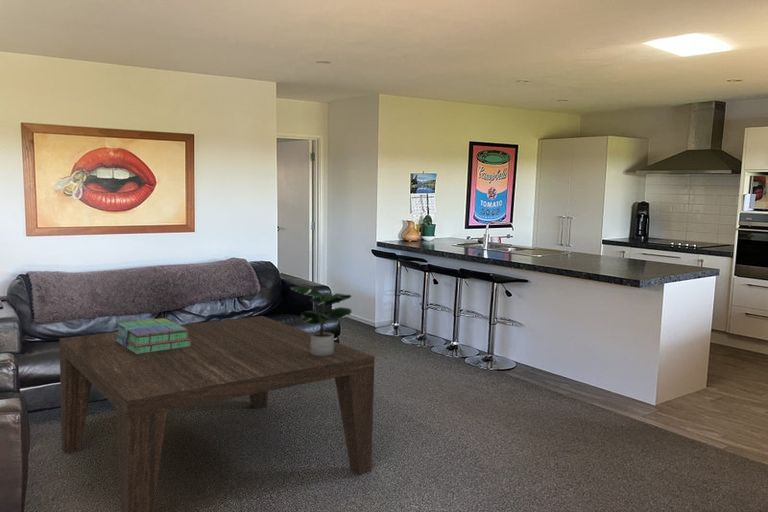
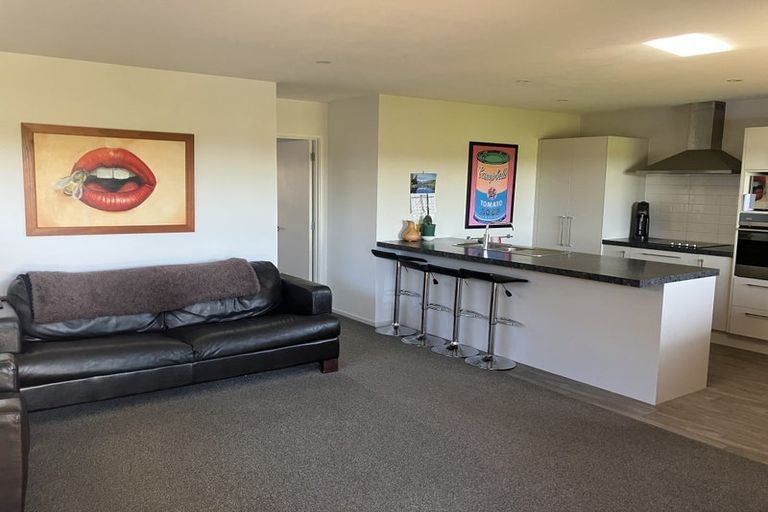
- stack of books [114,317,191,354]
- coffee table [58,315,376,512]
- potted plant [290,285,353,356]
